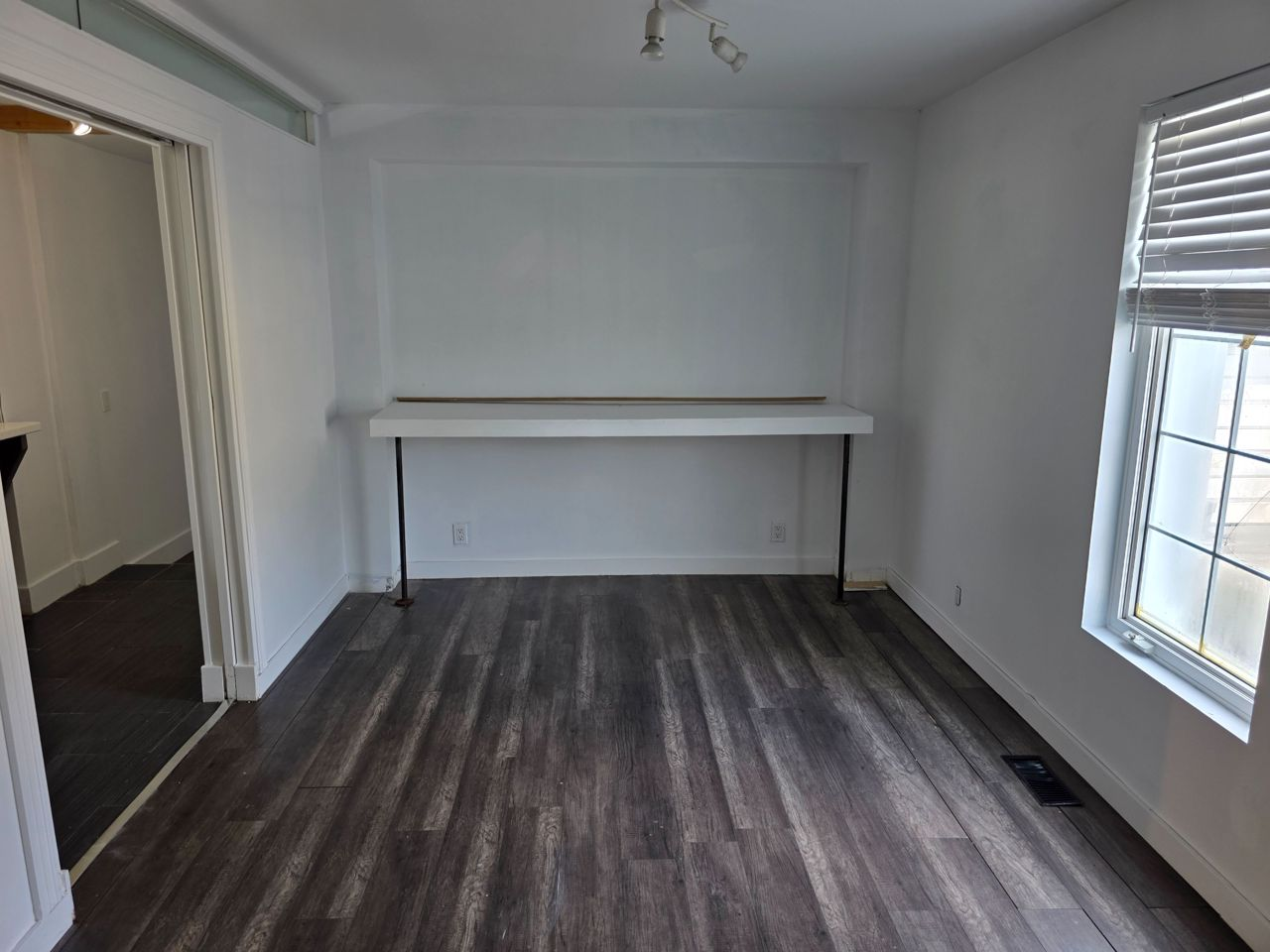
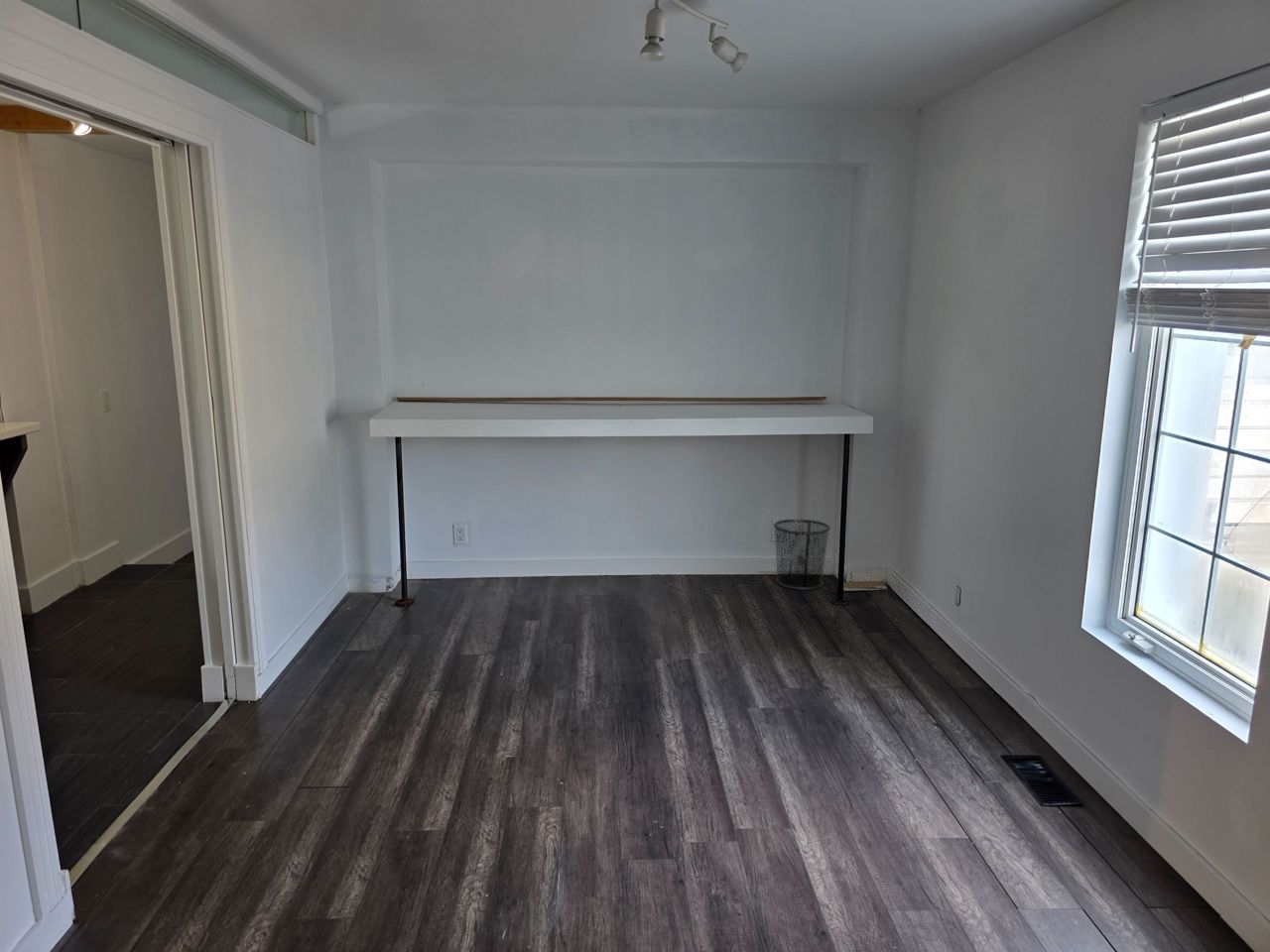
+ waste bin [773,518,831,591]
